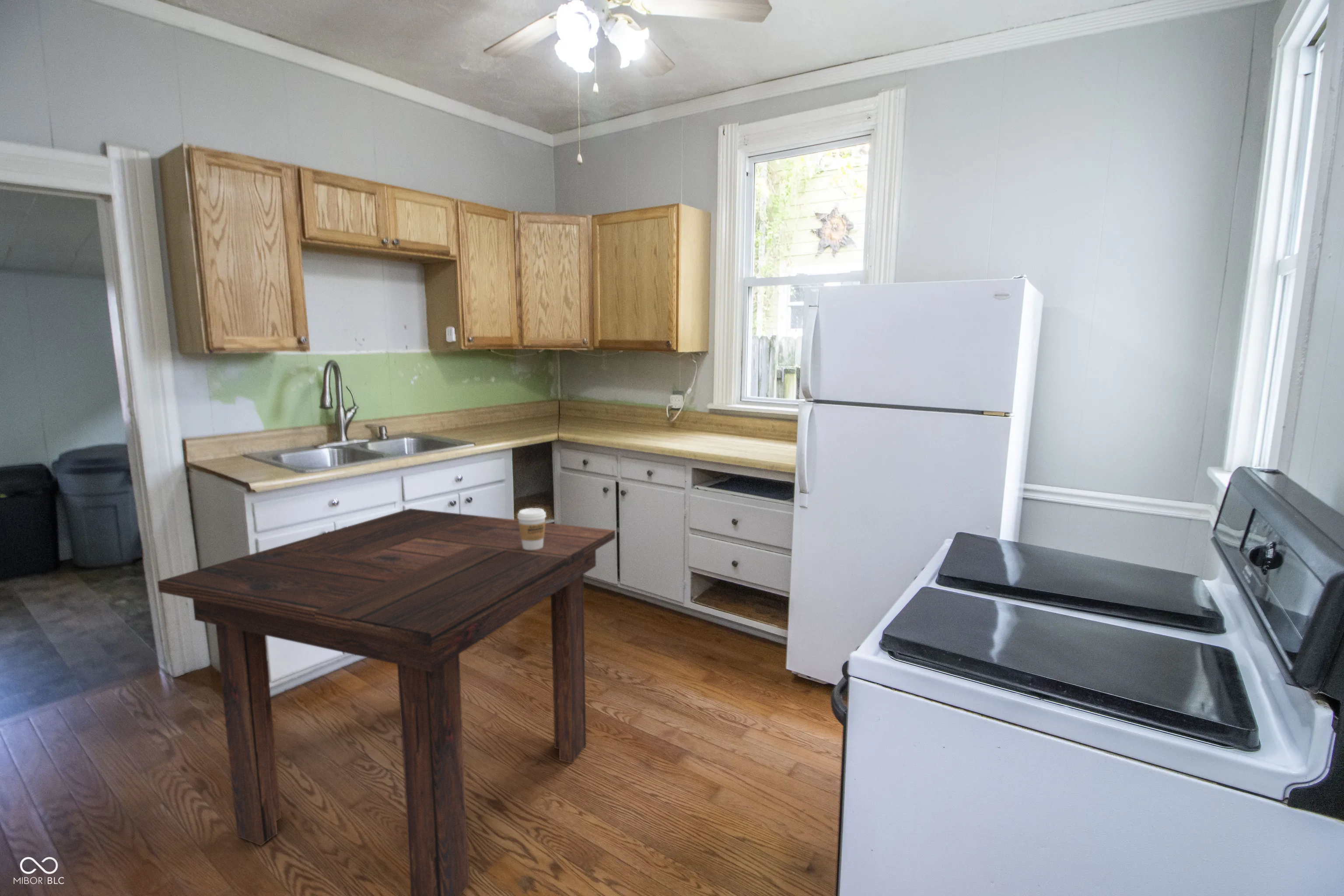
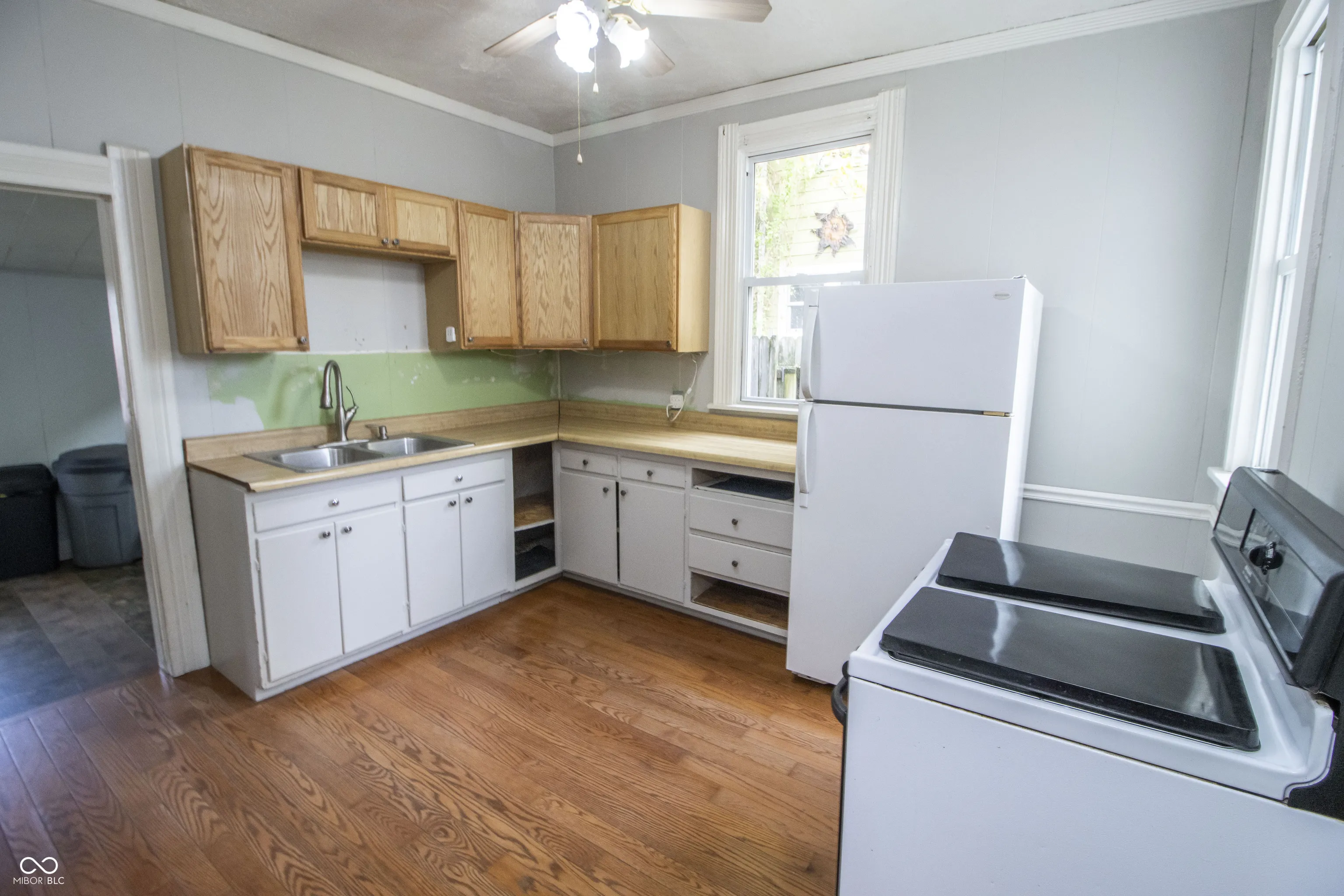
- dining table [157,508,616,896]
- coffee cup [517,507,546,550]
